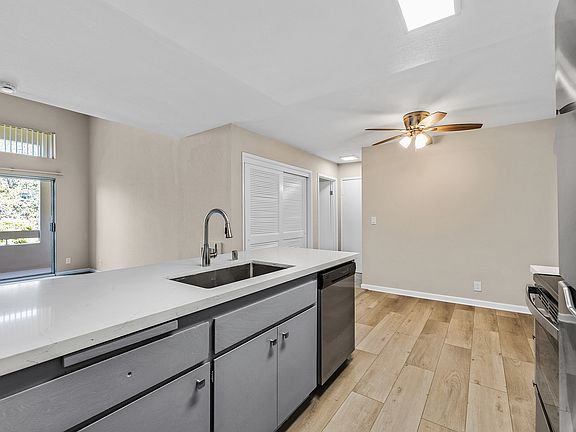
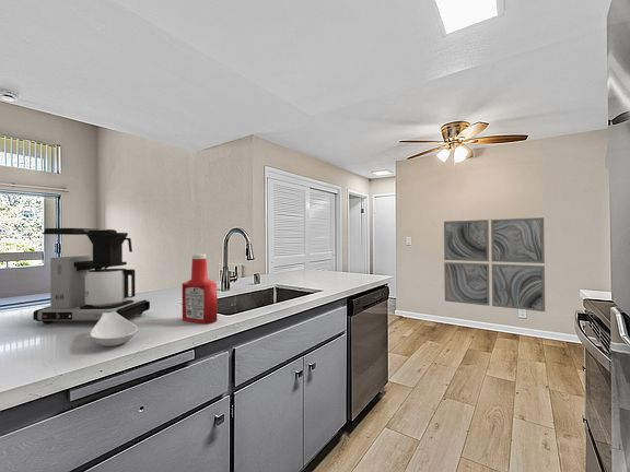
+ soap bottle [182,253,218,324]
+ spoon rest [89,311,139,347]
+ coffee maker [32,227,151,324]
+ wall art [443,216,546,312]
